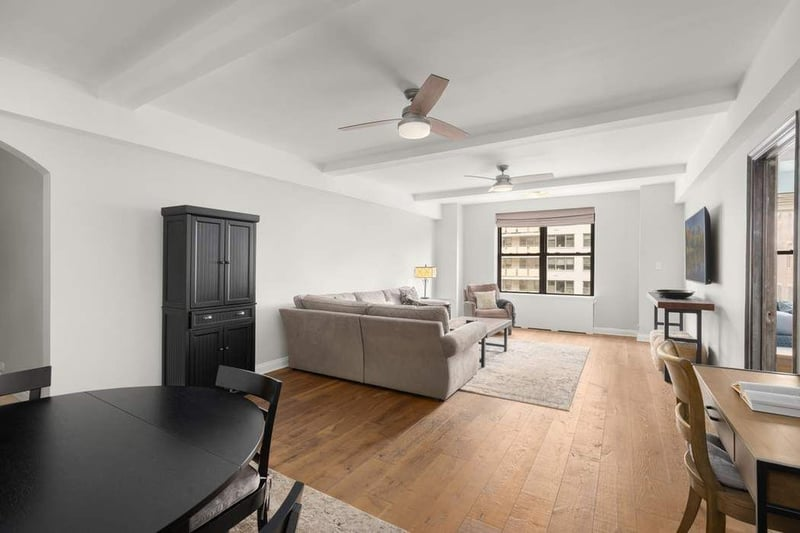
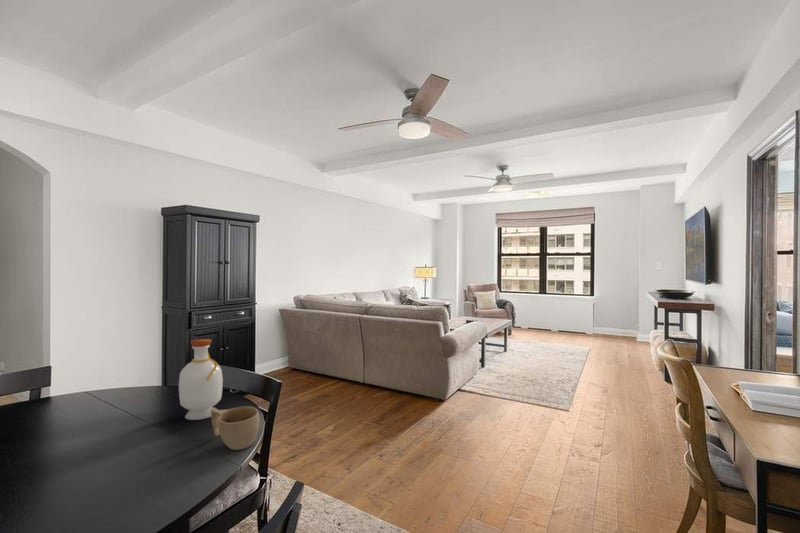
+ cup [210,405,260,451]
+ bottle [178,338,224,421]
